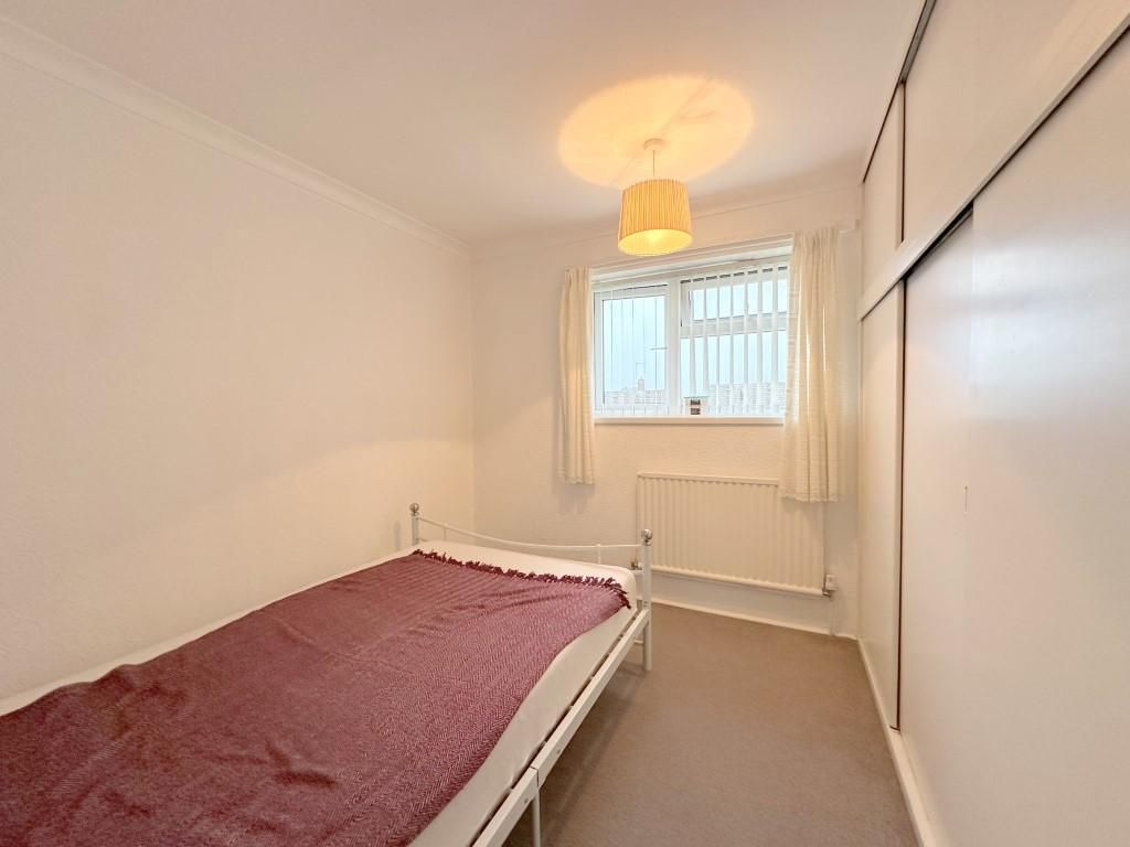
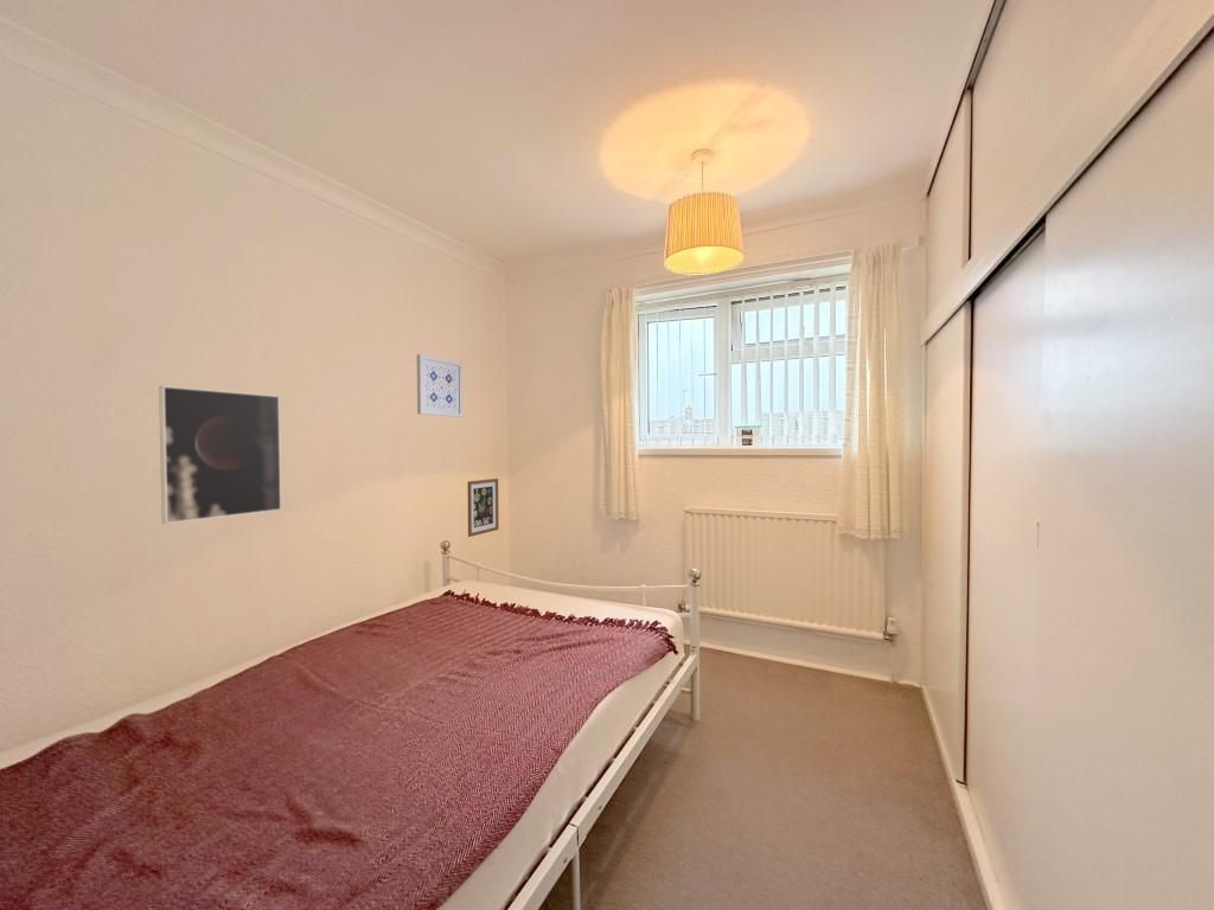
+ wall art [467,478,500,538]
+ wall art [416,353,464,418]
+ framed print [158,385,282,525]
